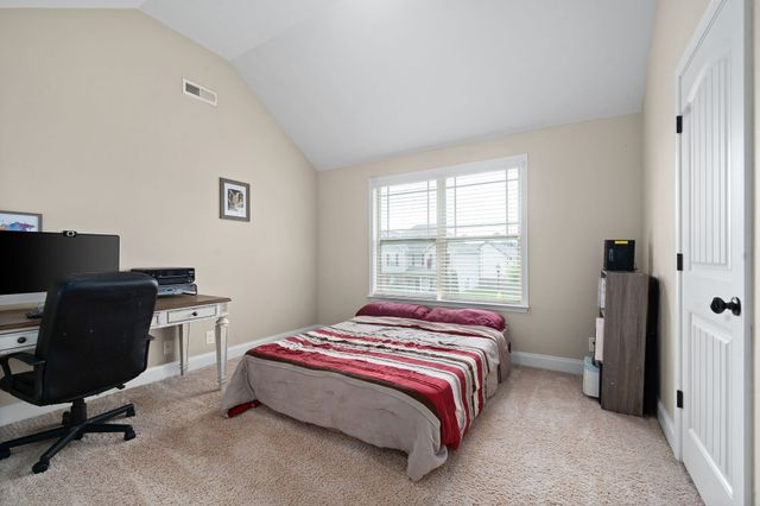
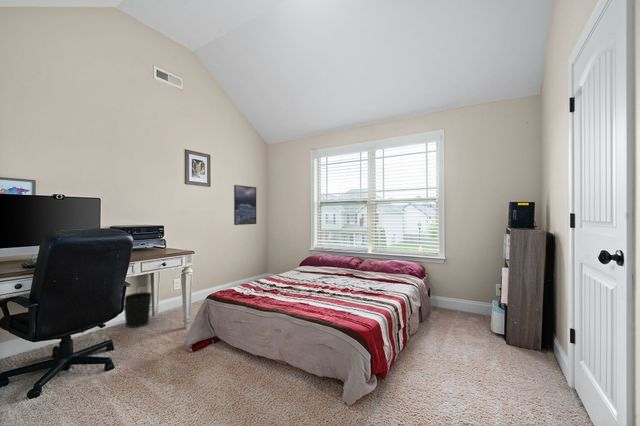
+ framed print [233,184,257,226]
+ wastebasket [123,291,153,329]
